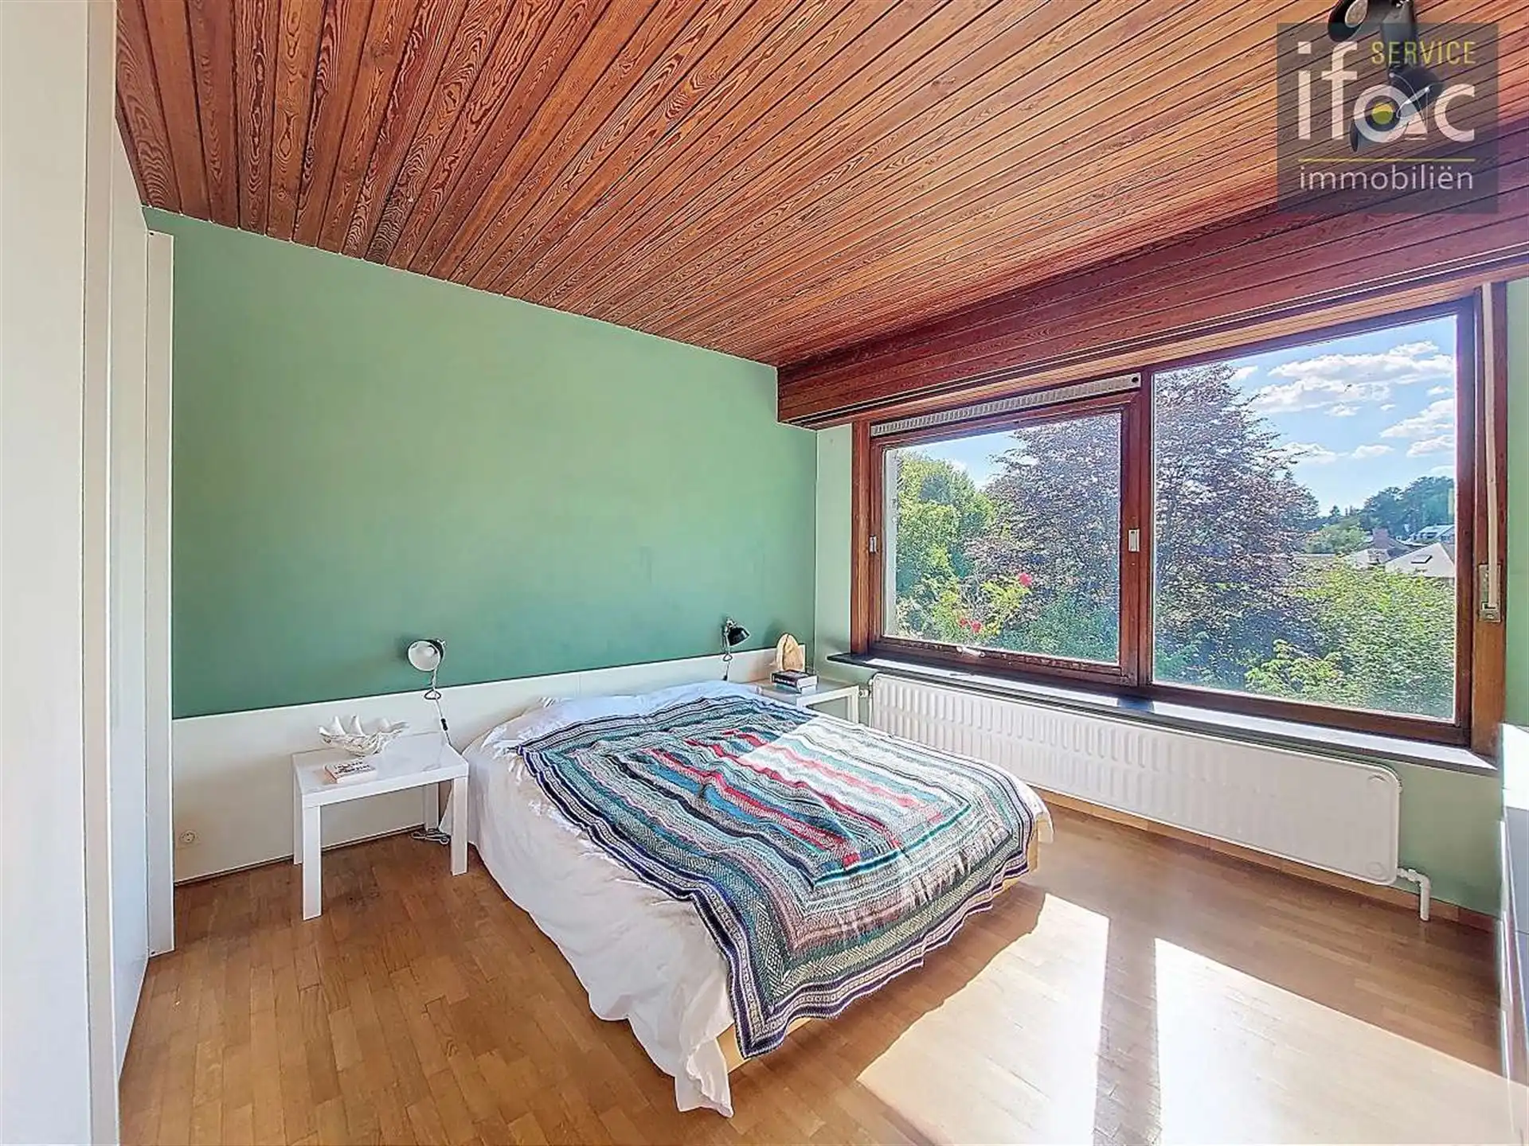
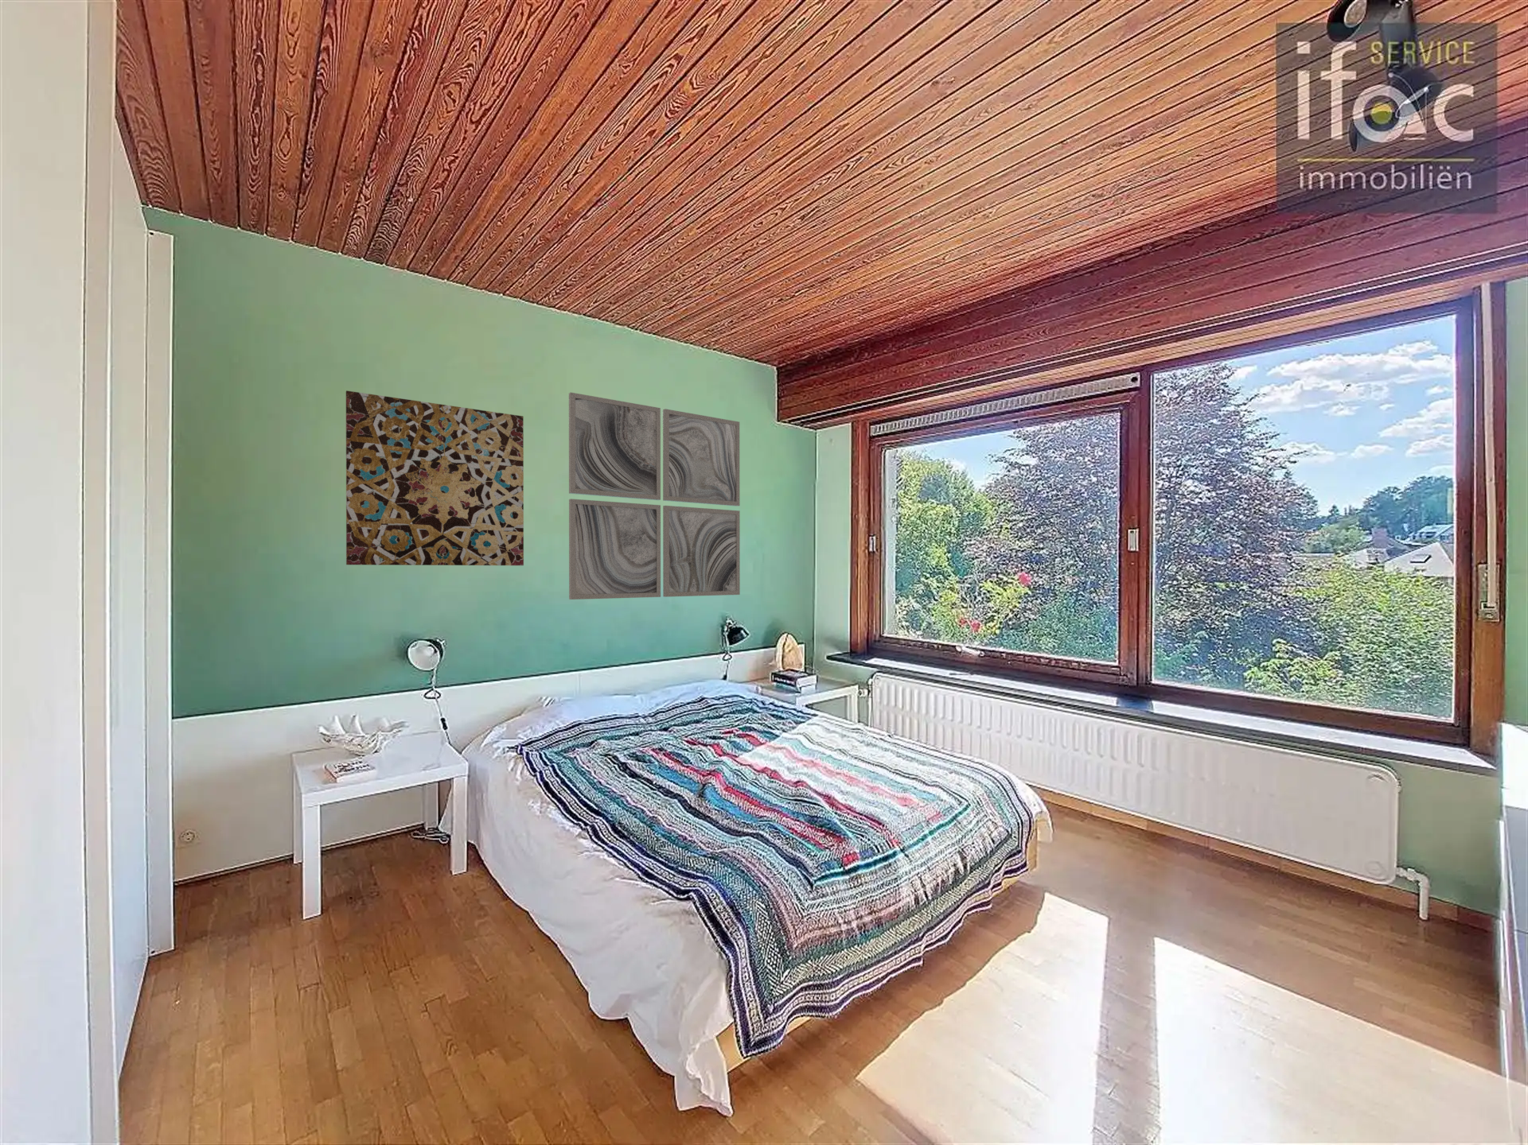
+ wall art [568,392,741,600]
+ wall art [345,390,525,566]
